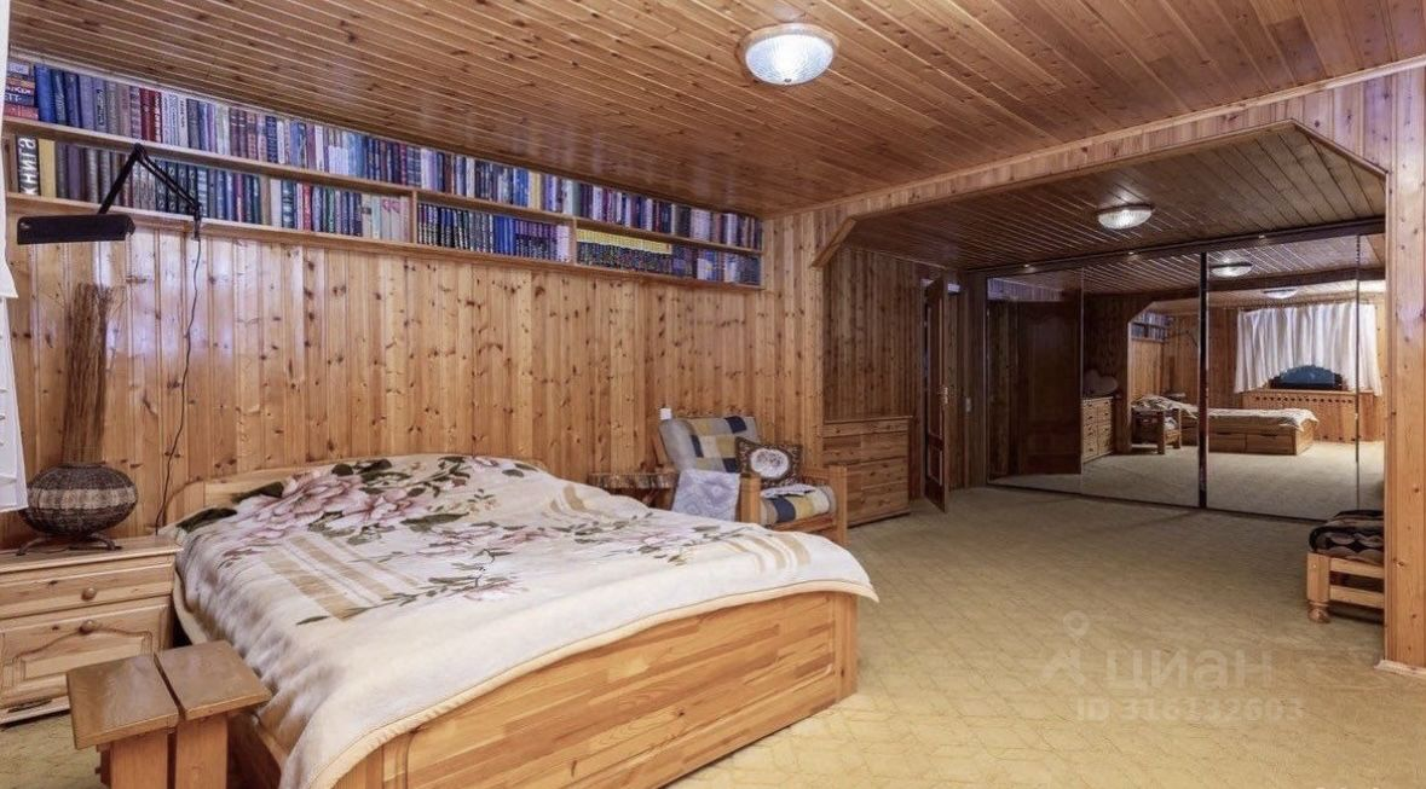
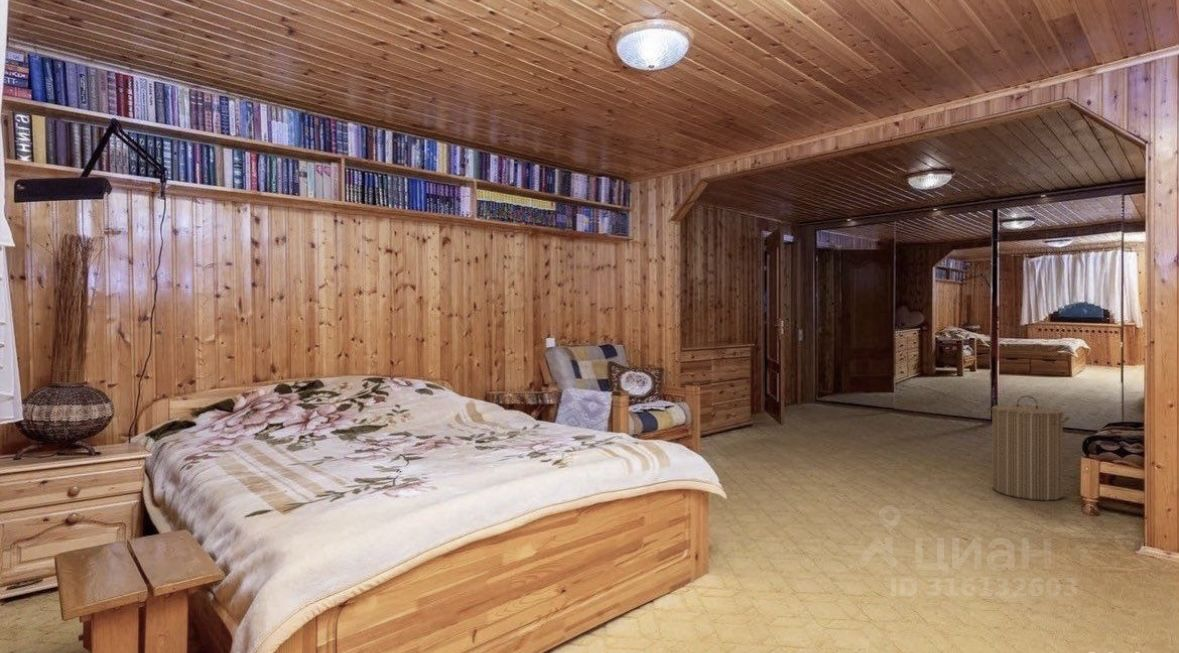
+ laundry hamper [985,394,1071,501]
